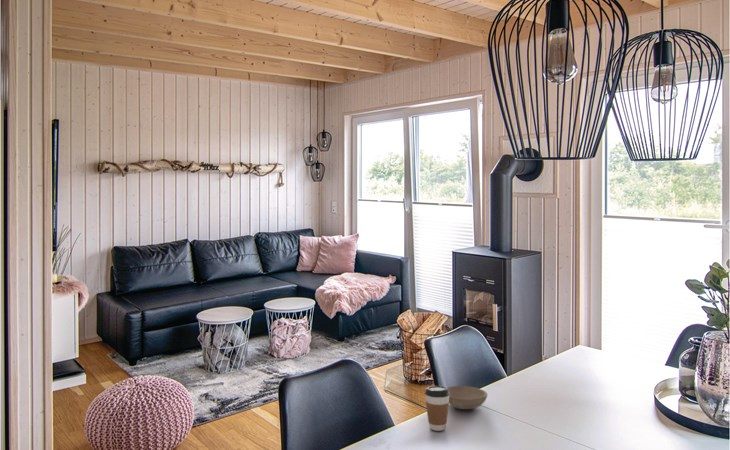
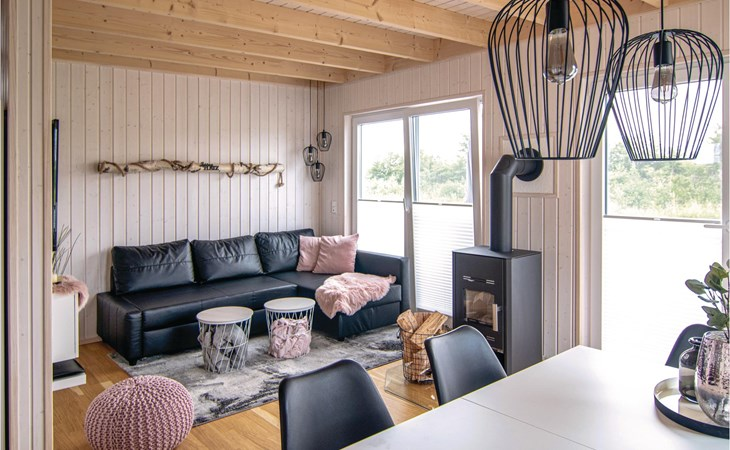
- bowl [447,385,488,410]
- coffee cup [424,385,450,432]
